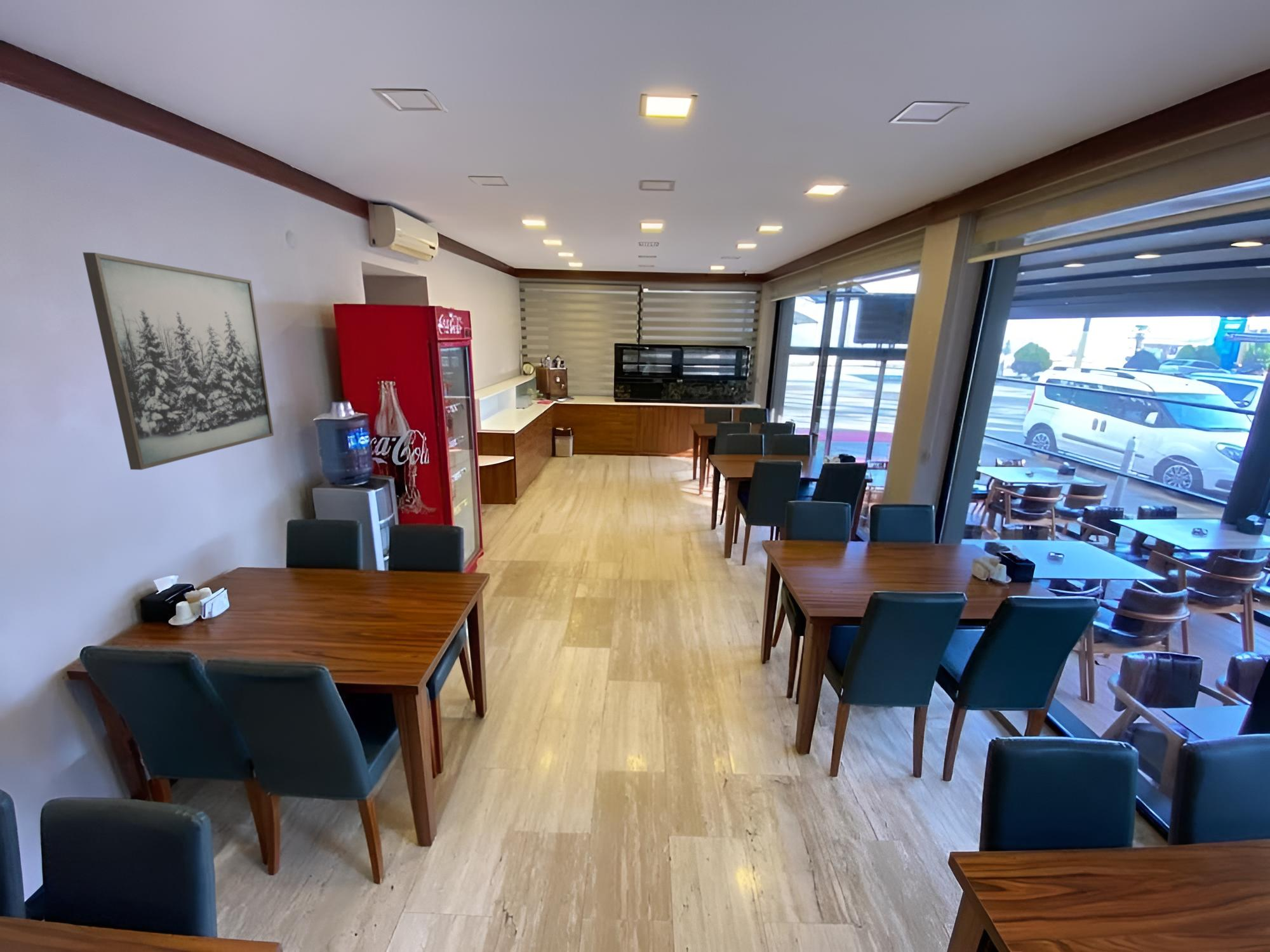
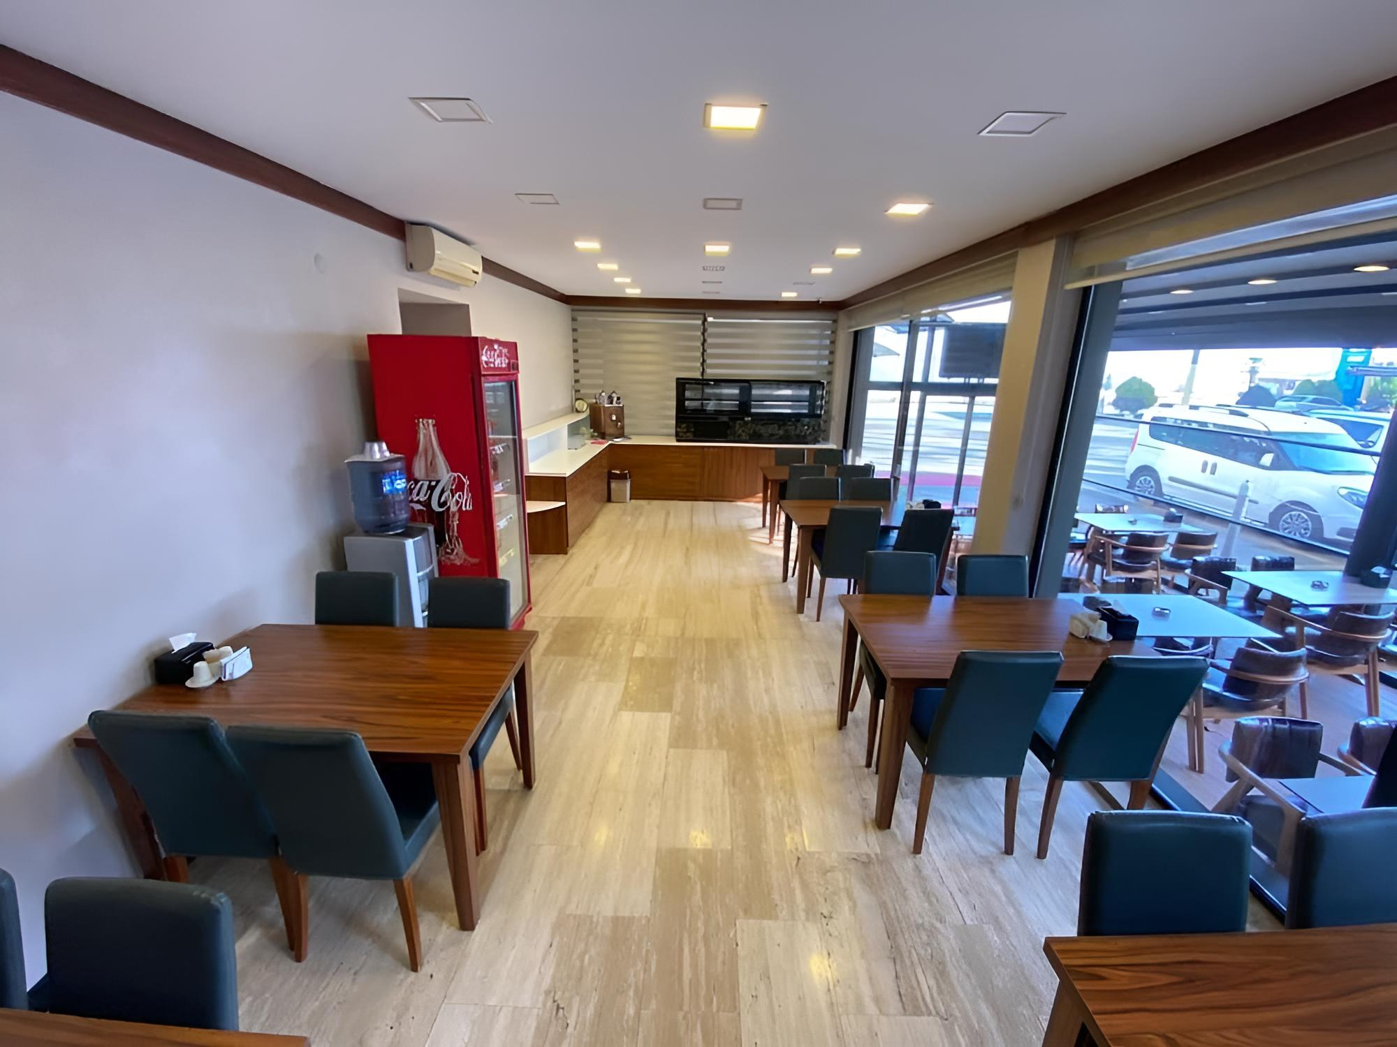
- wall art [83,252,274,470]
